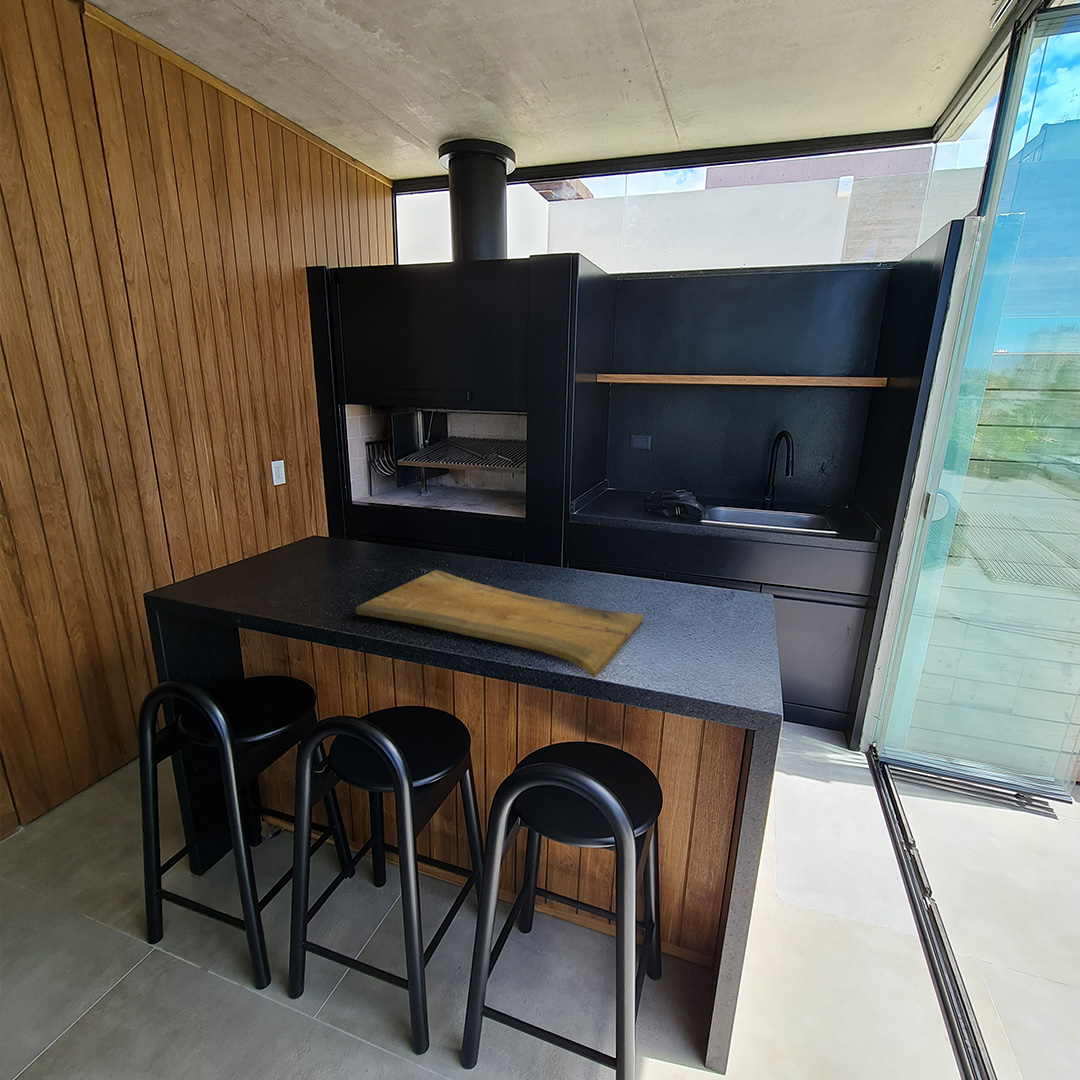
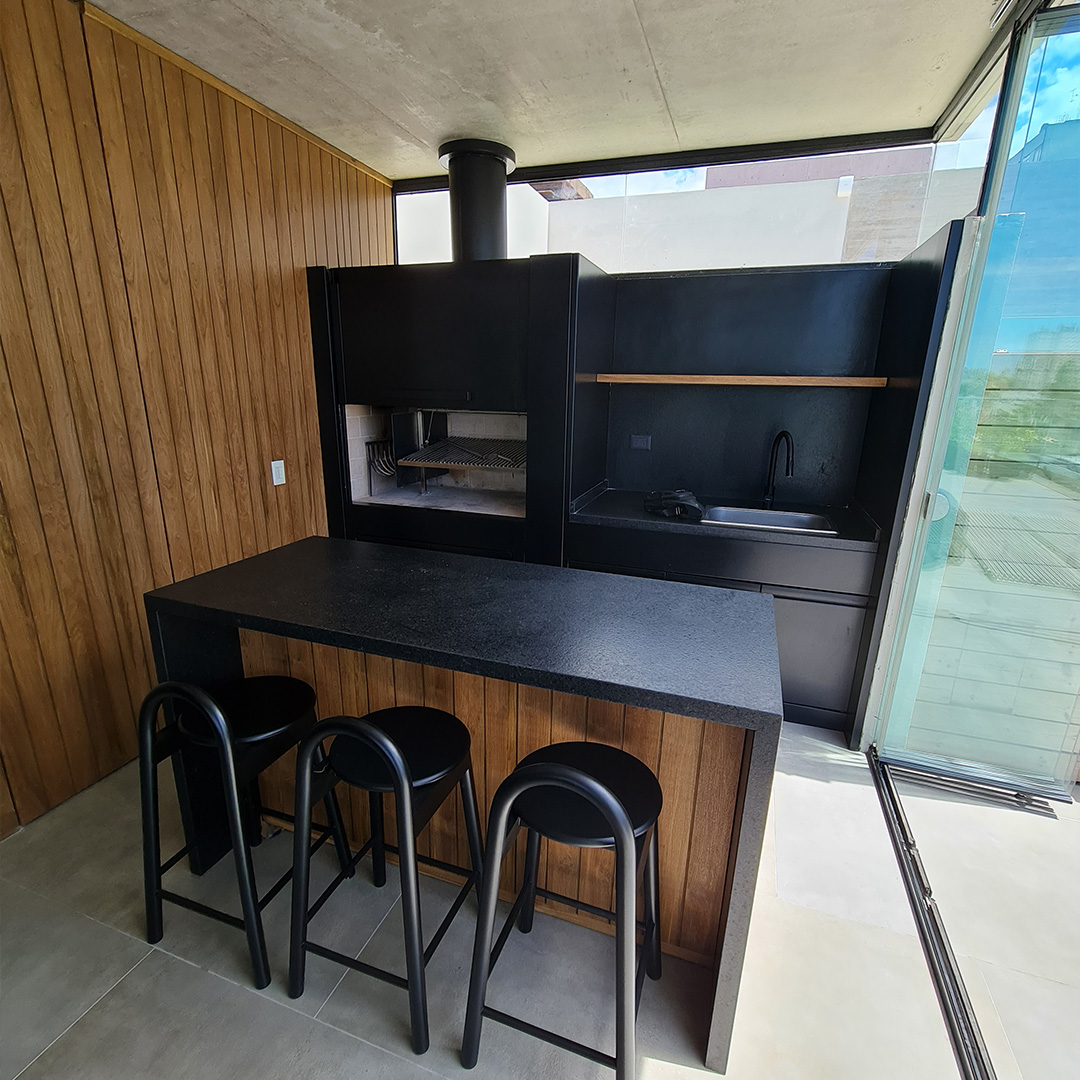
- cutting board [355,569,644,678]
